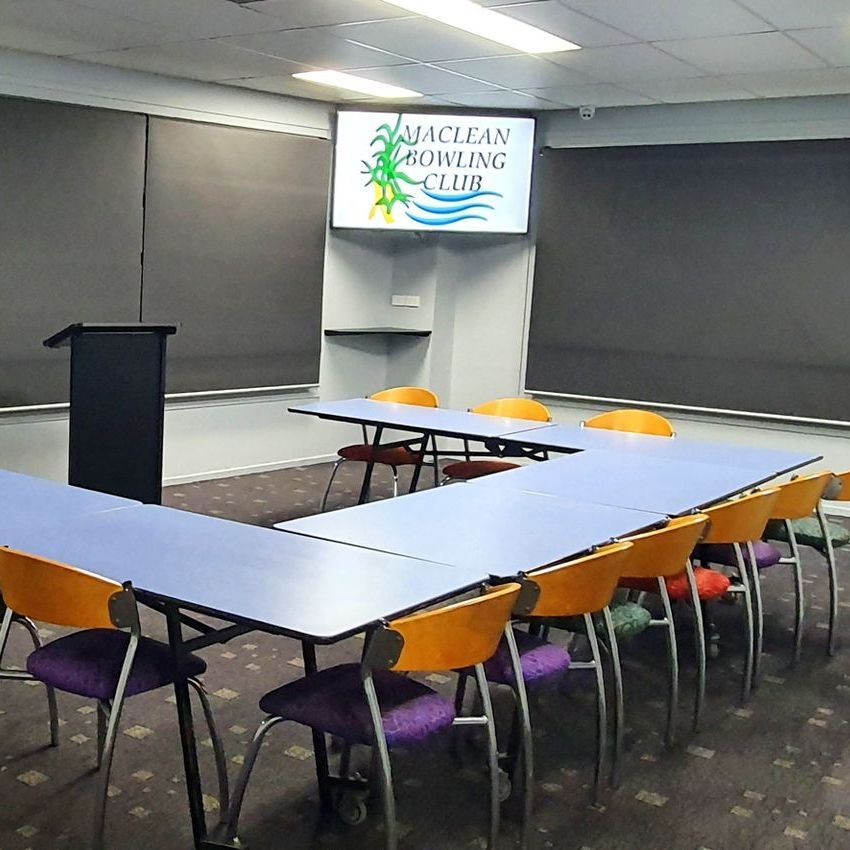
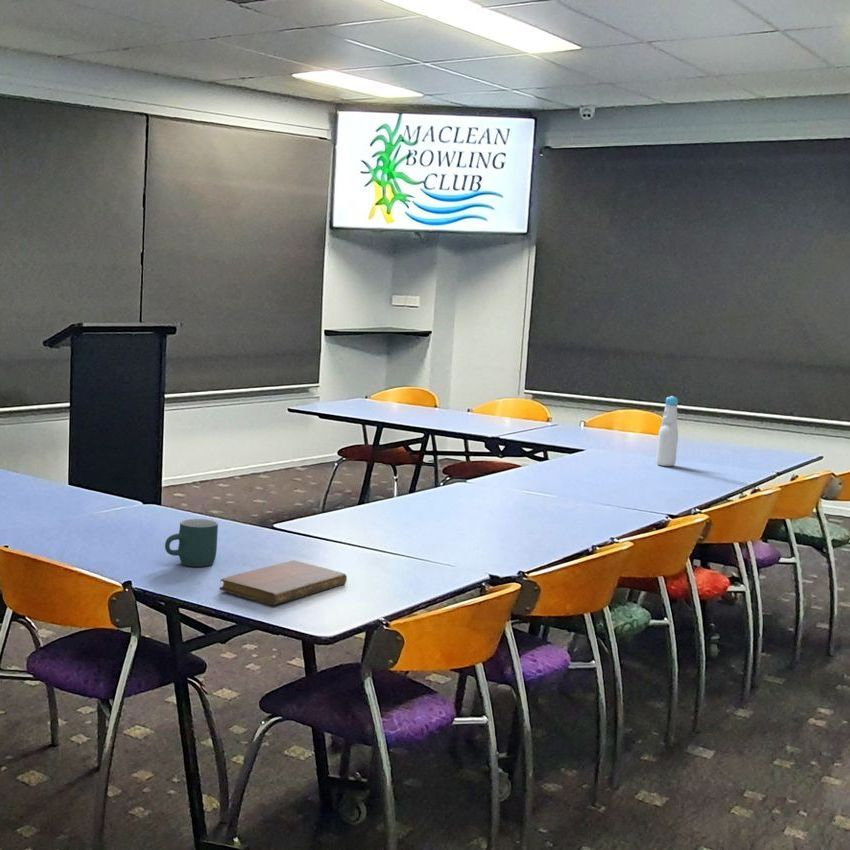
+ bottle [655,395,679,467]
+ notebook [219,559,348,606]
+ mug [164,518,219,568]
